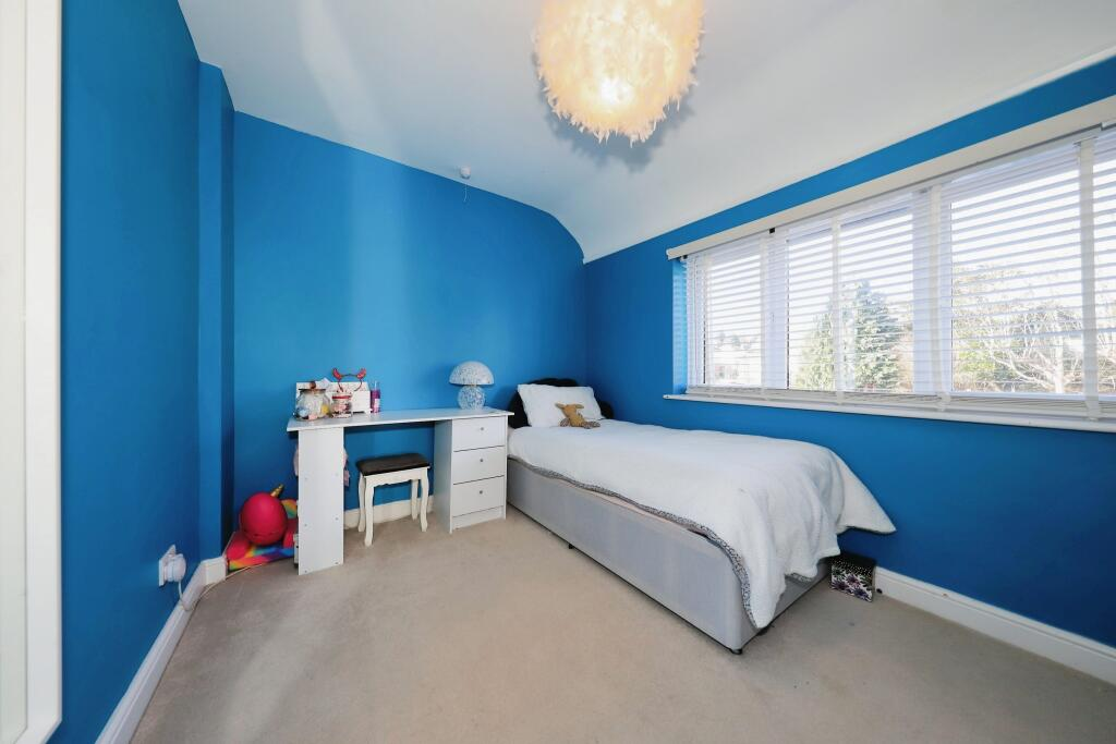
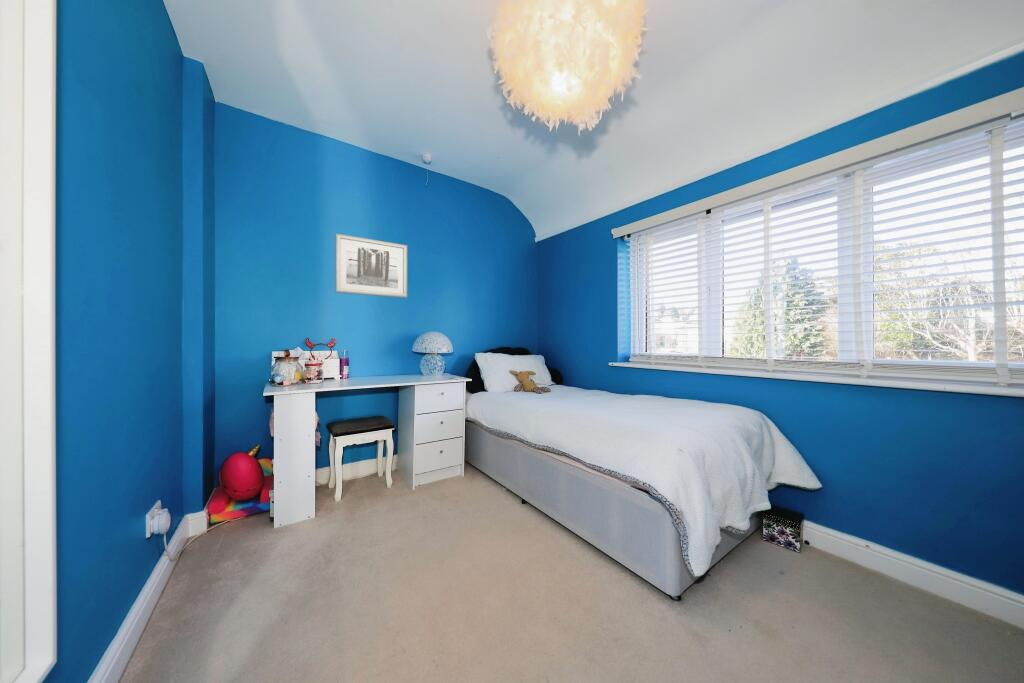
+ wall art [334,232,408,299]
